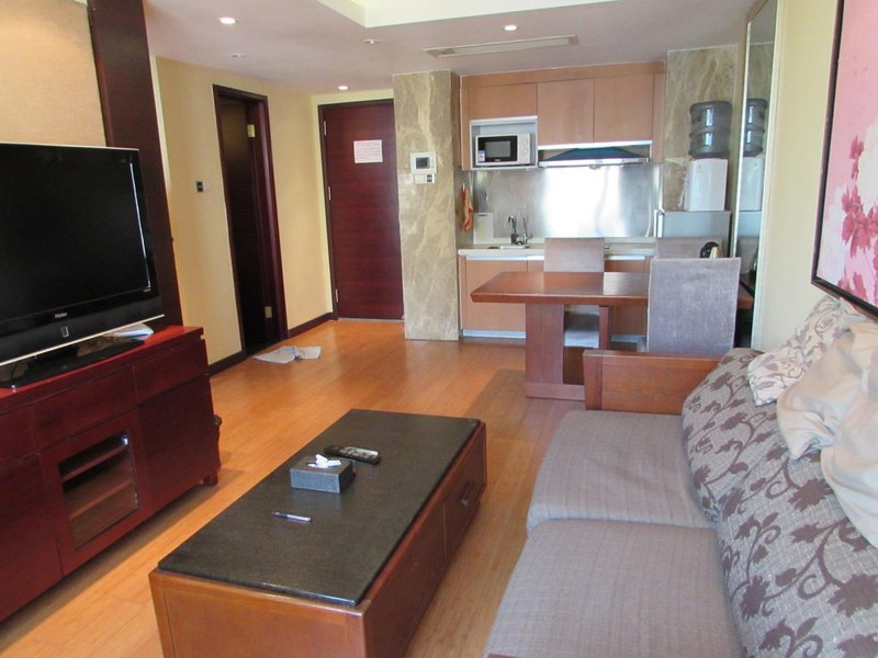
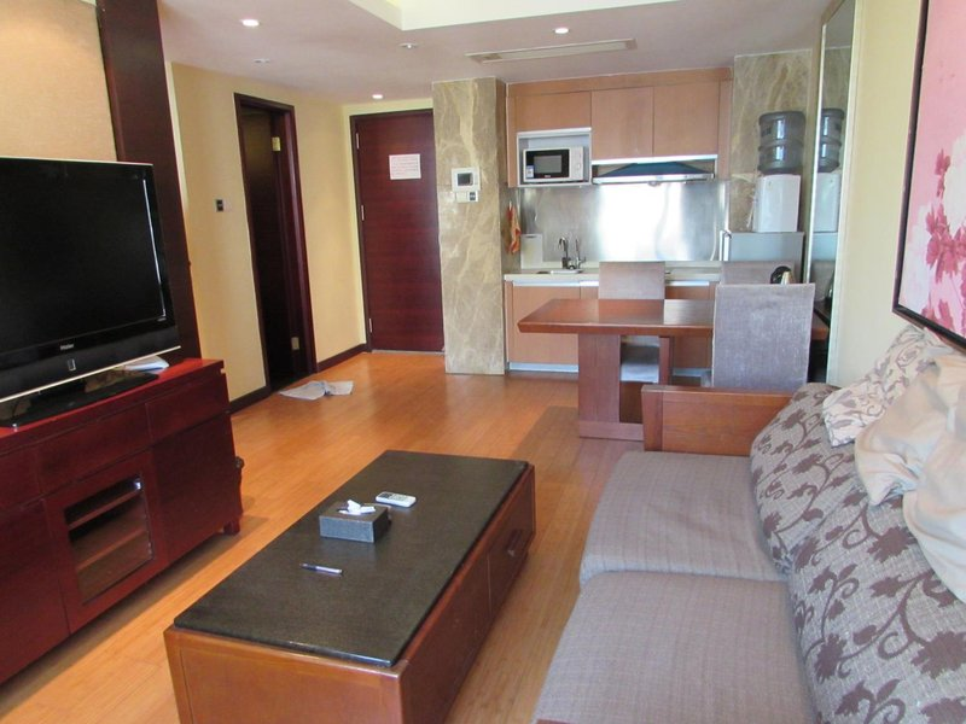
- remote control [323,444,383,465]
